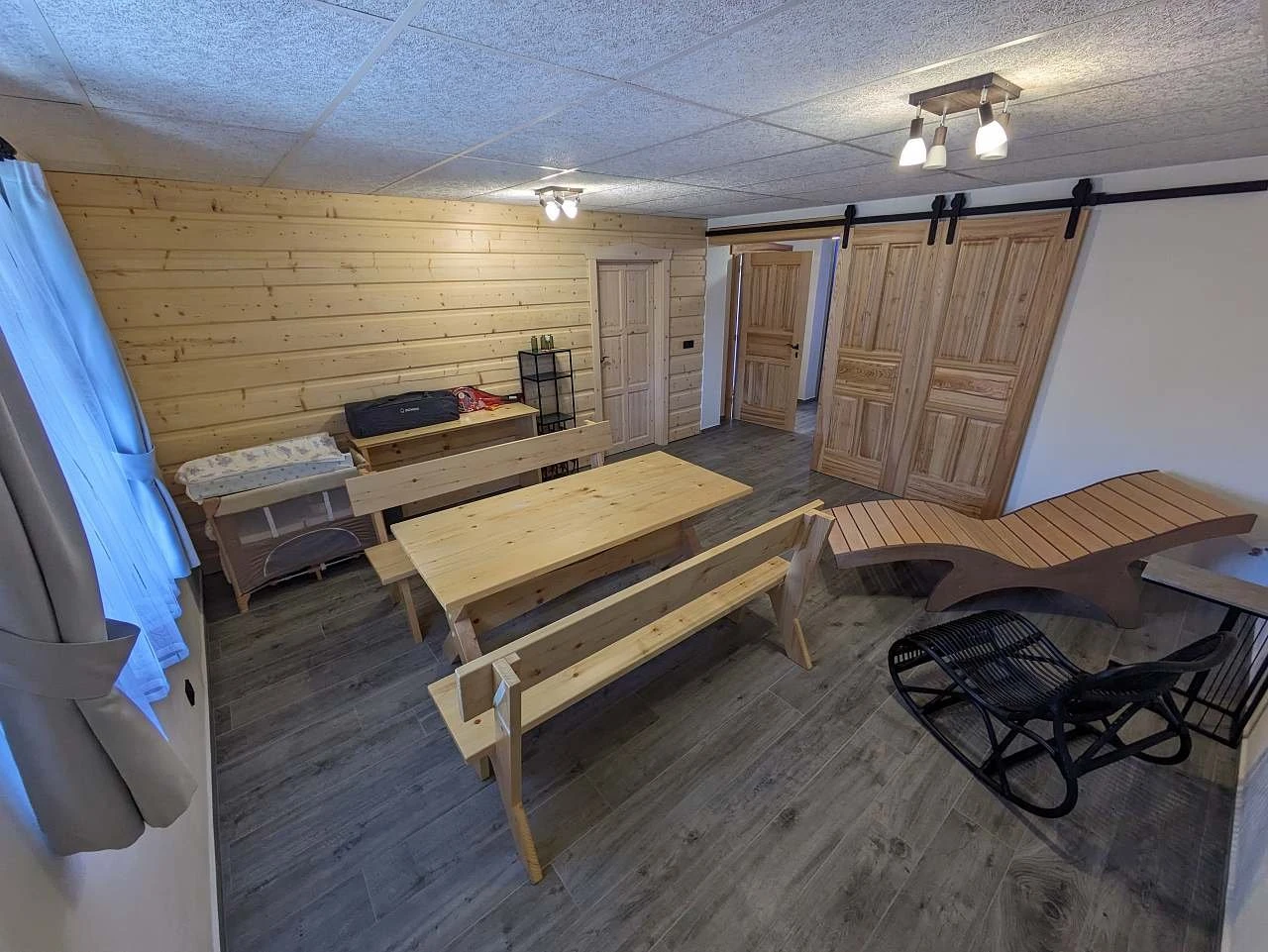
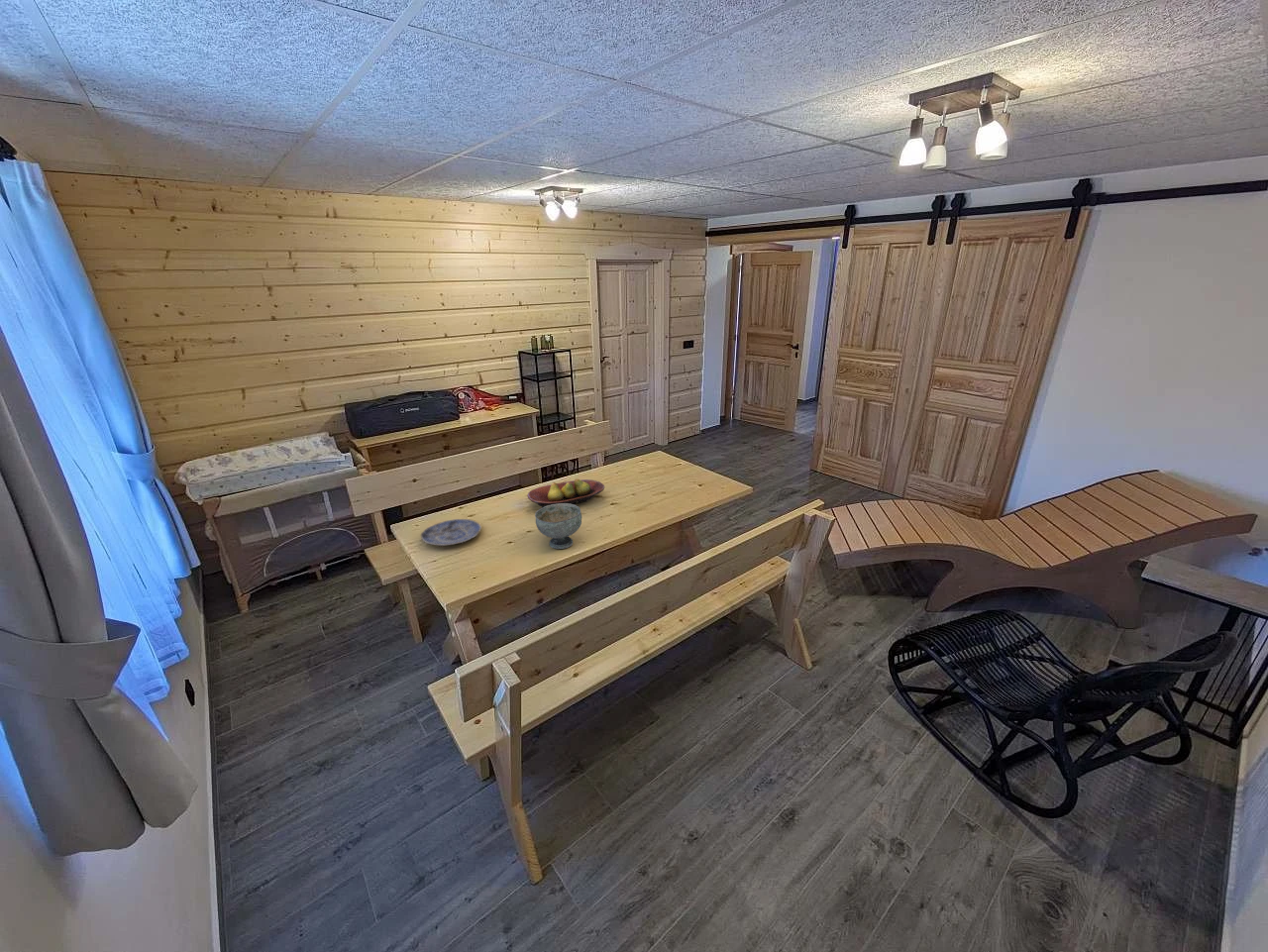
+ bowl [534,503,582,550]
+ plate [420,518,482,547]
+ fruit bowl [526,477,605,508]
